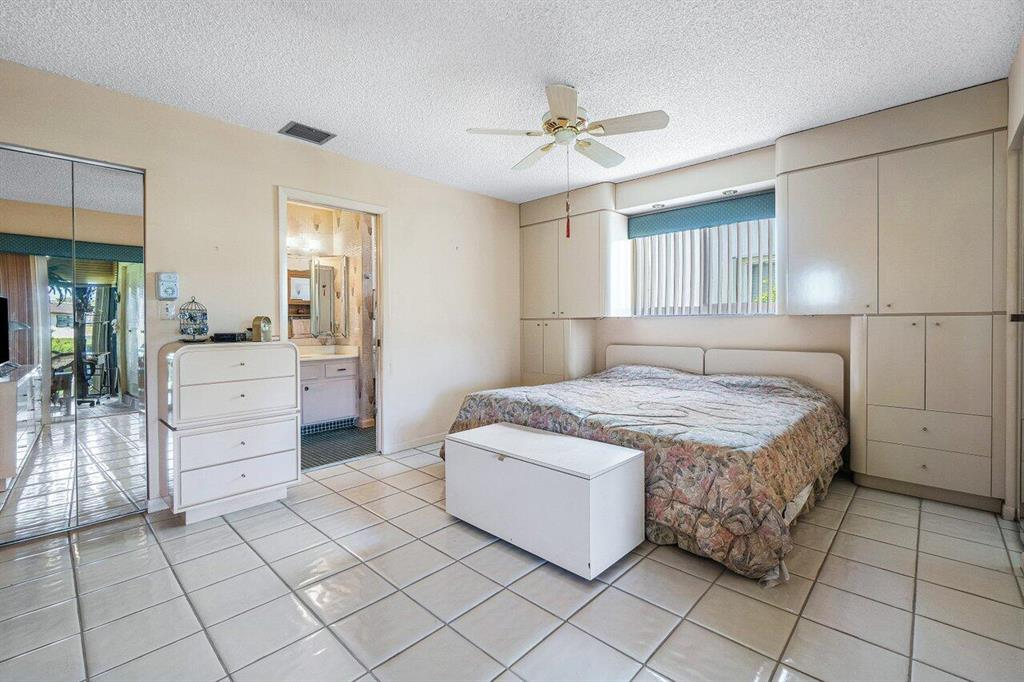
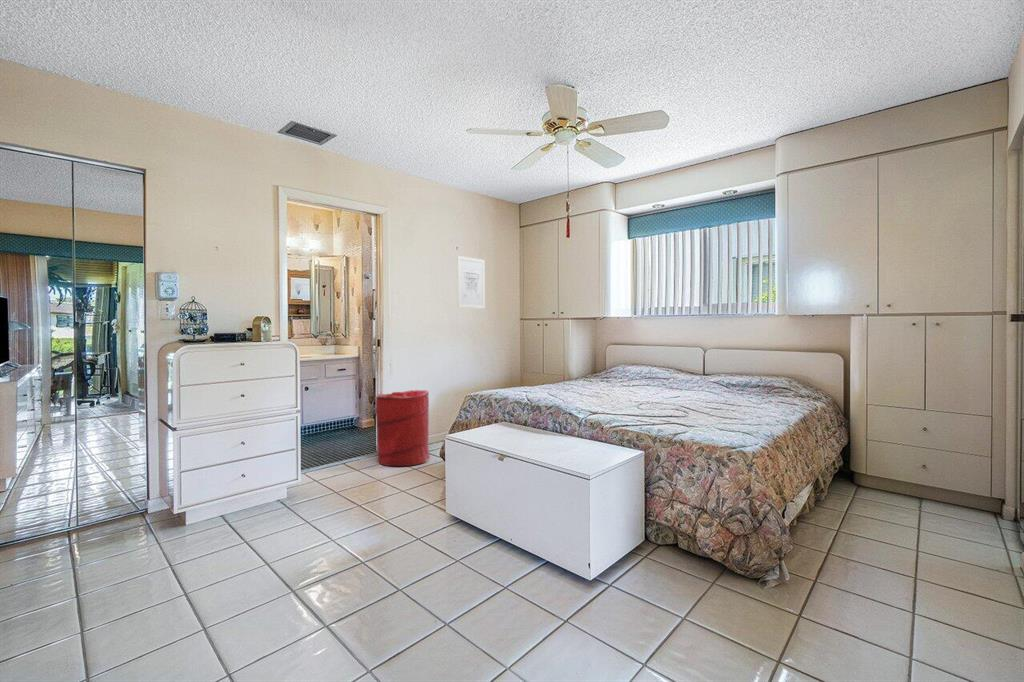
+ laundry hamper [375,389,430,467]
+ wall art [456,255,486,310]
